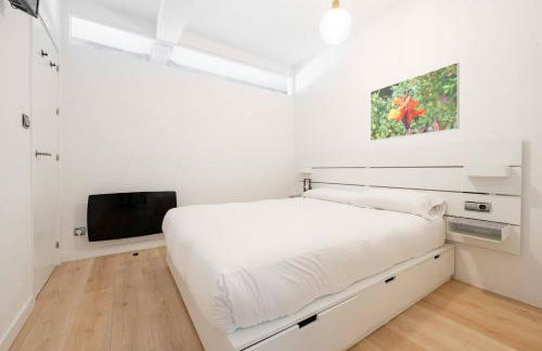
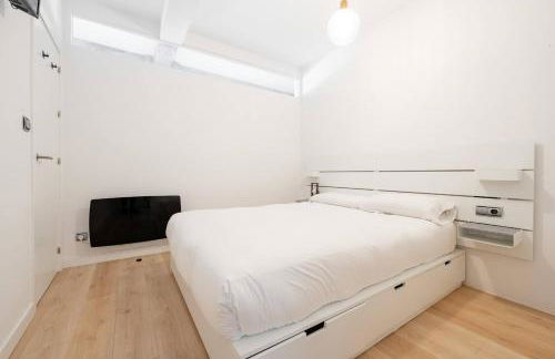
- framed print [370,62,461,142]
